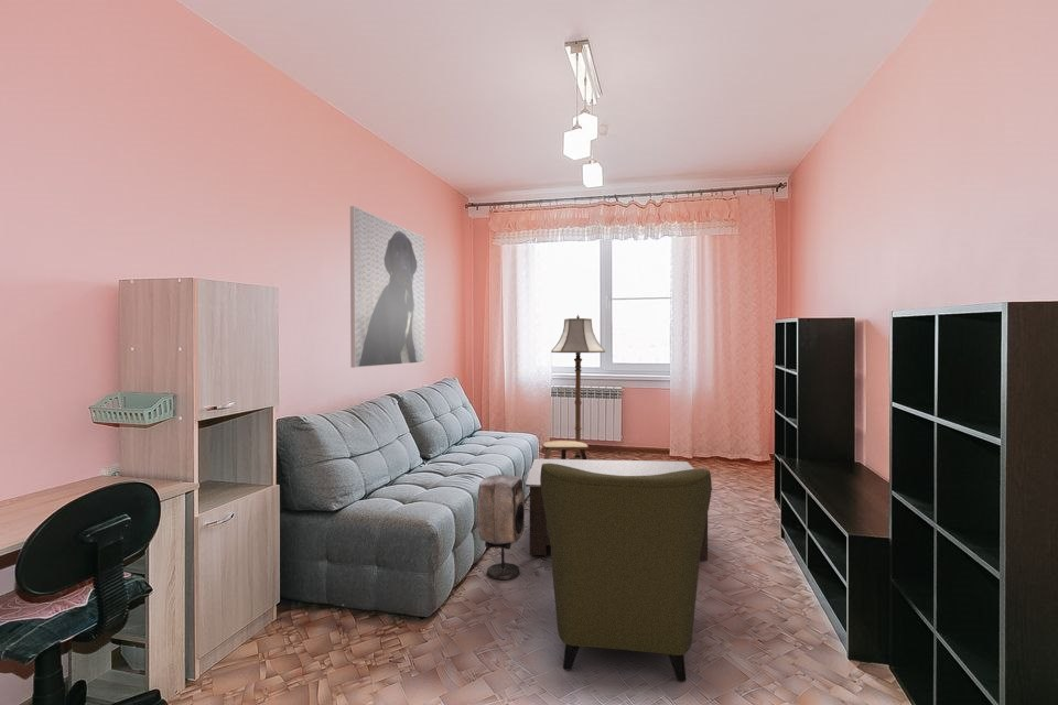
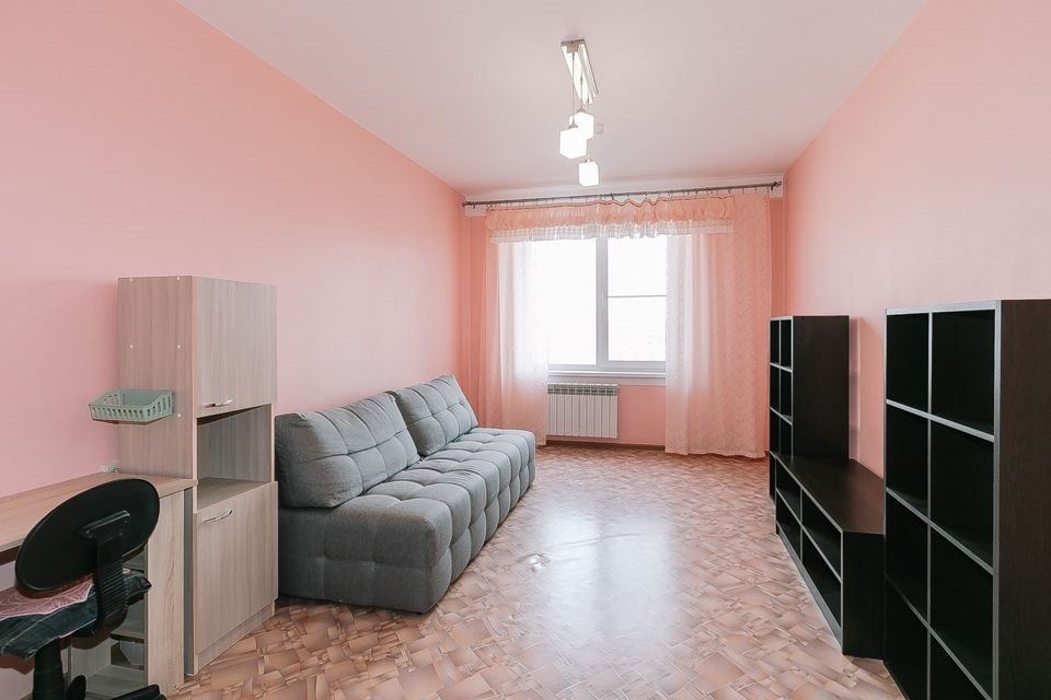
- floor lamp [550,313,606,459]
- speaker [476,474,526,581]
- stool [541,440,590,460]
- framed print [349,205,427,369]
- armchair [540,463,713,682]
- coffee table [525,458,709,562]
